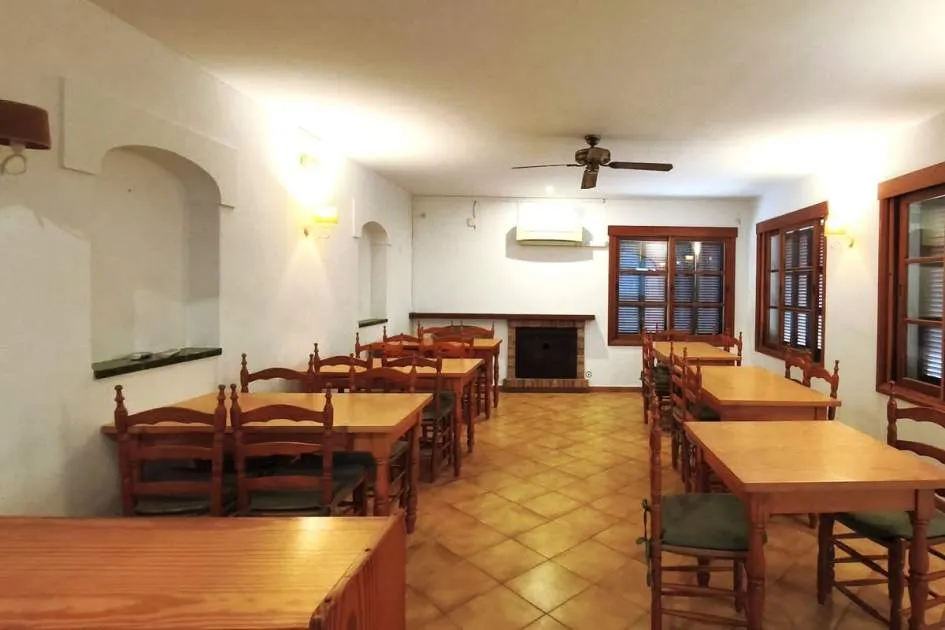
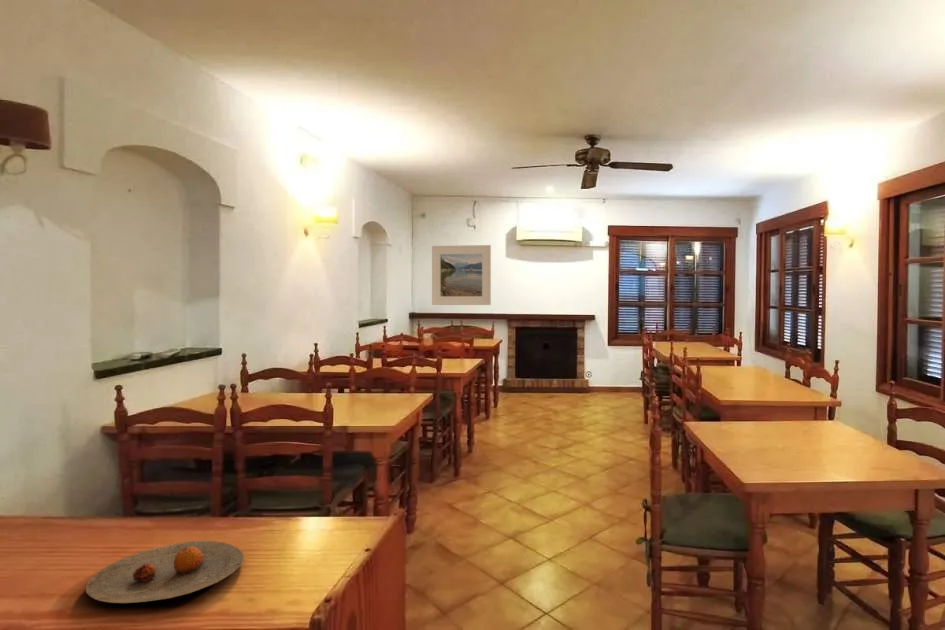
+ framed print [431,244,492,306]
+ plate [85,540,245,604]
